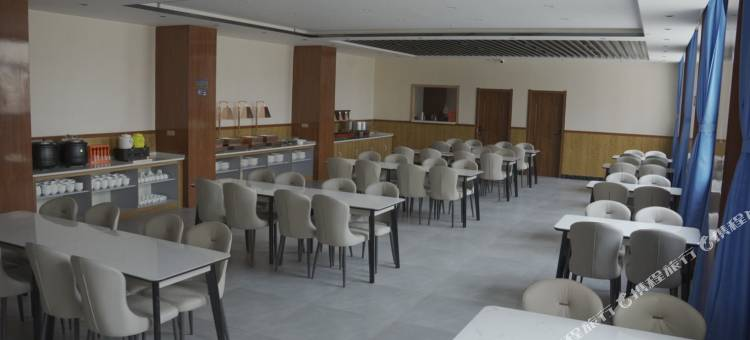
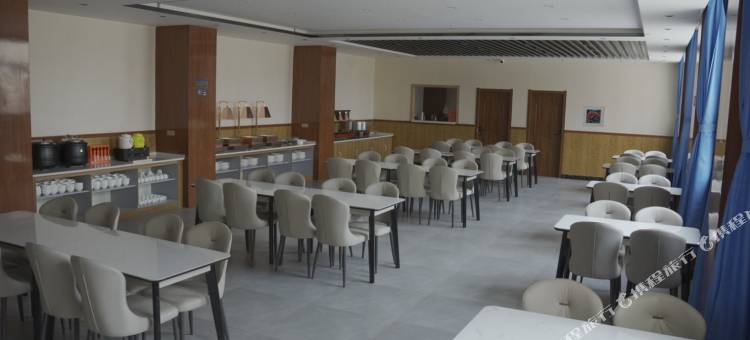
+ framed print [581,105,606,128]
